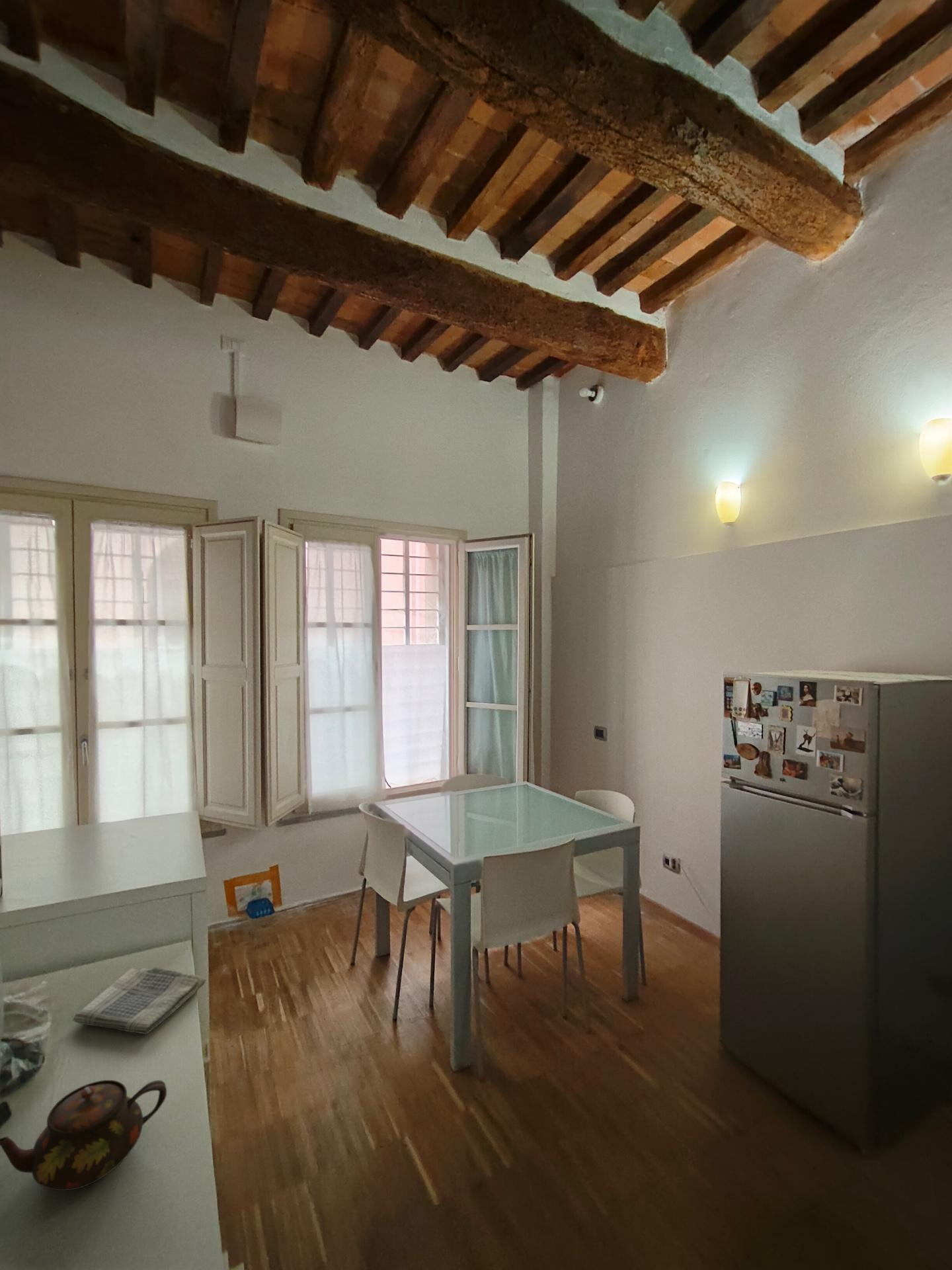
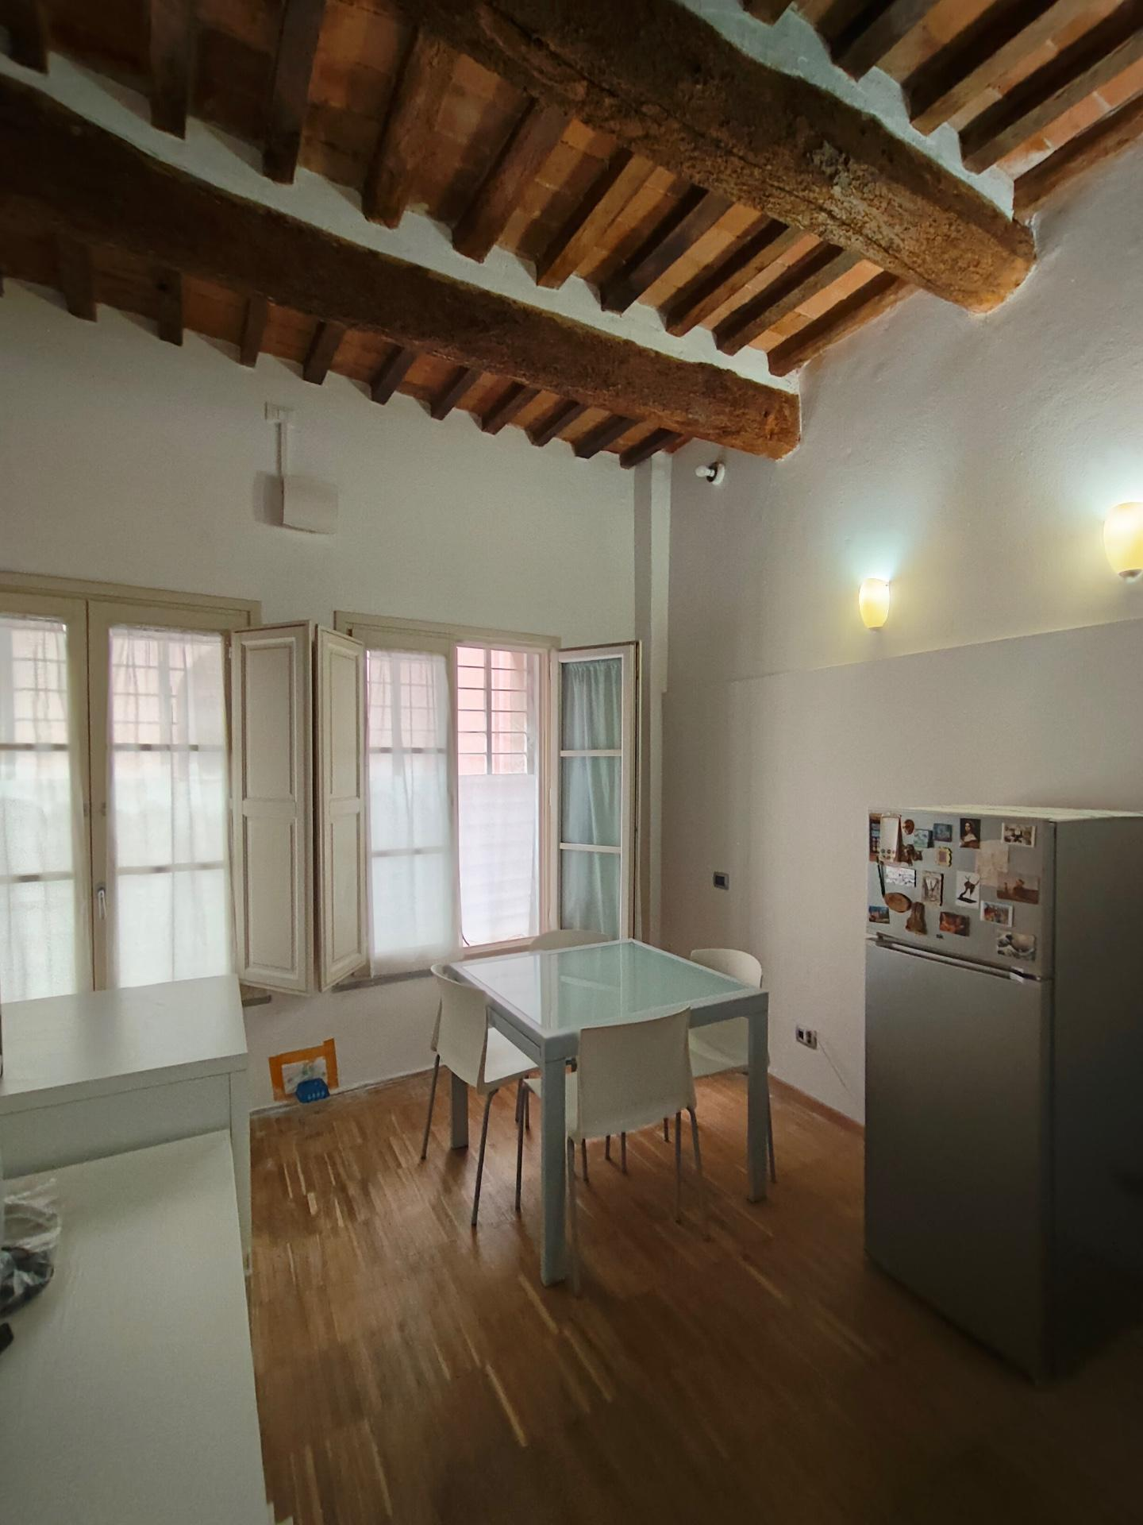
- teapot [0,1079,167,1191]
- dish towel [72,966,206,1035]
